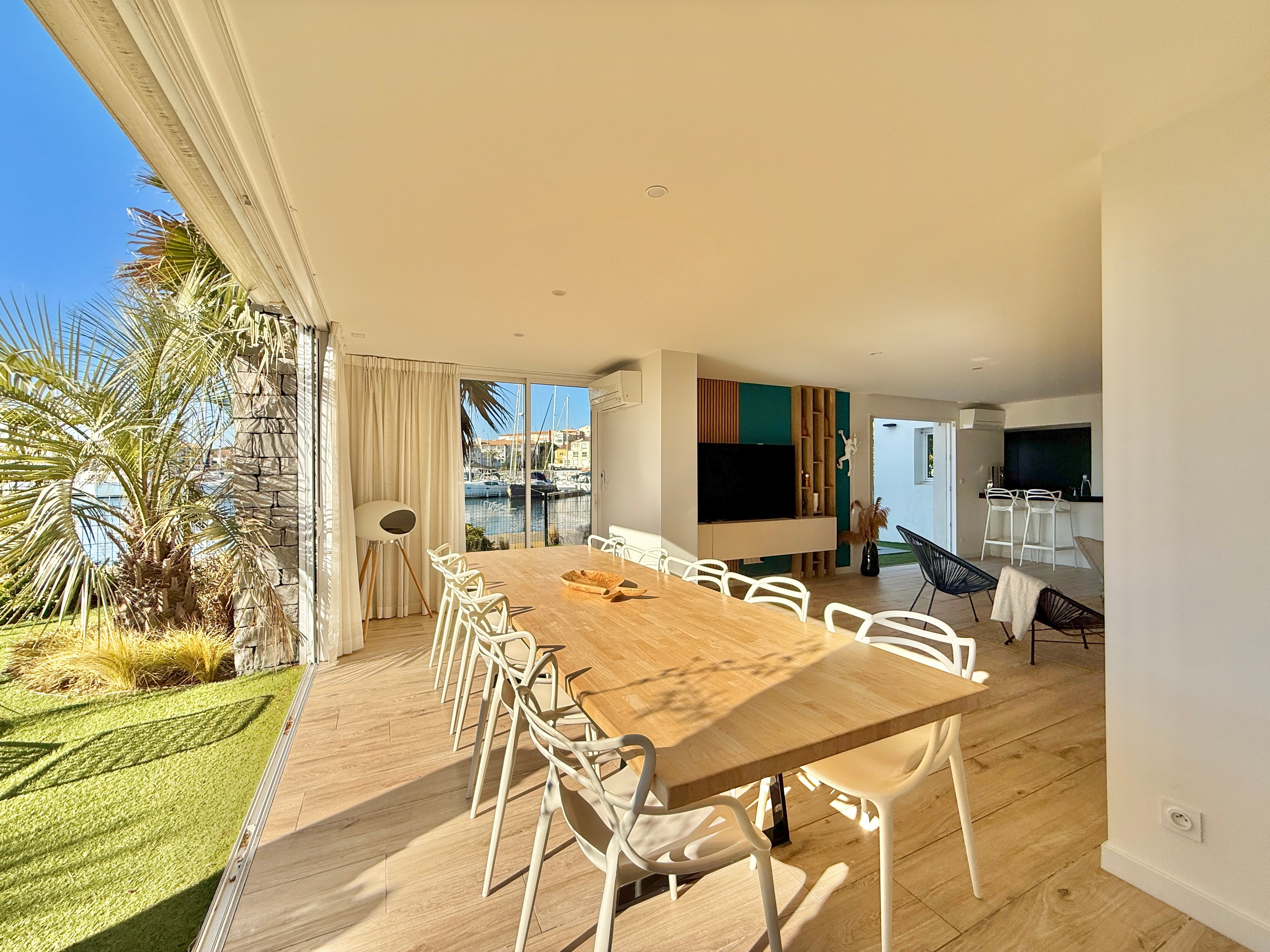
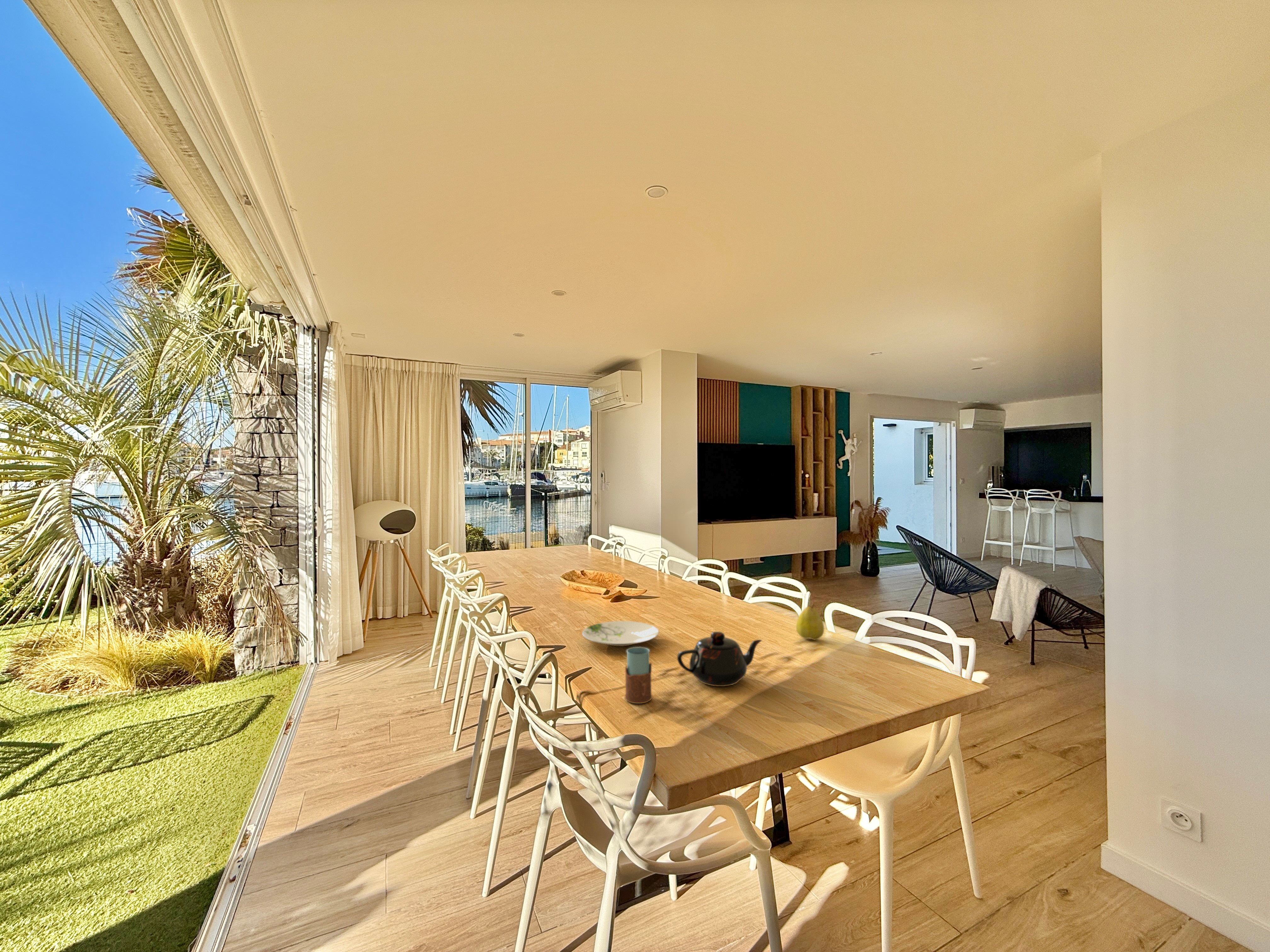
+ plate [582,621,659,647]
+ drinking glass [625,646,652,704]
+ teapot [677,631,763,687]
+ fruit [796,603,824,640]
